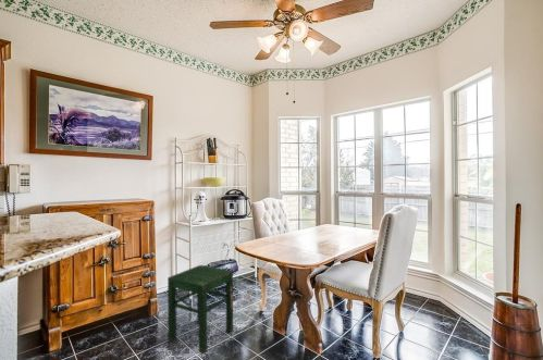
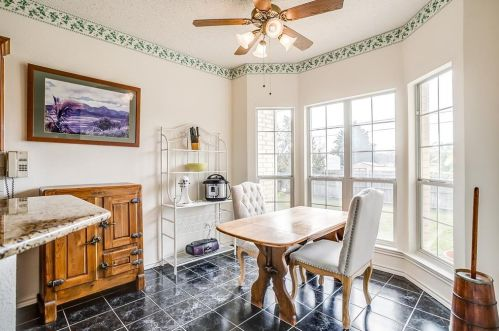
- stool [166,264,234,355]
